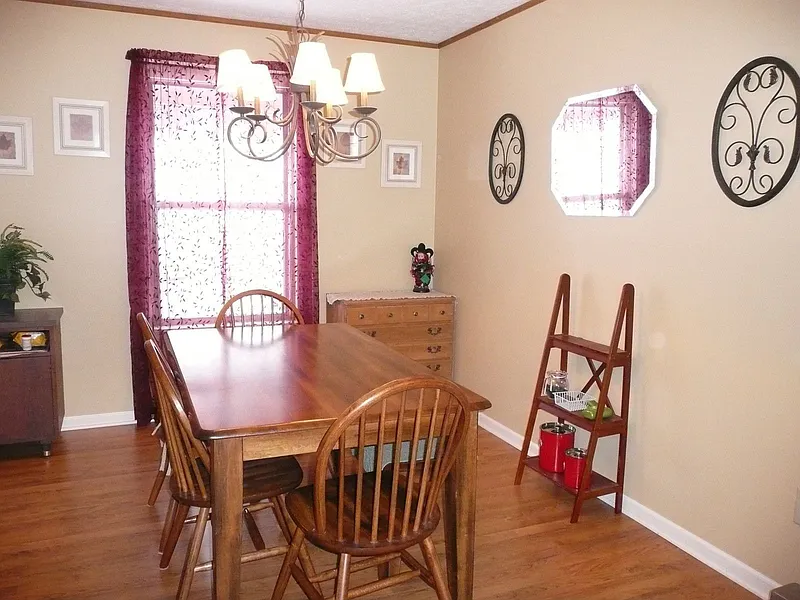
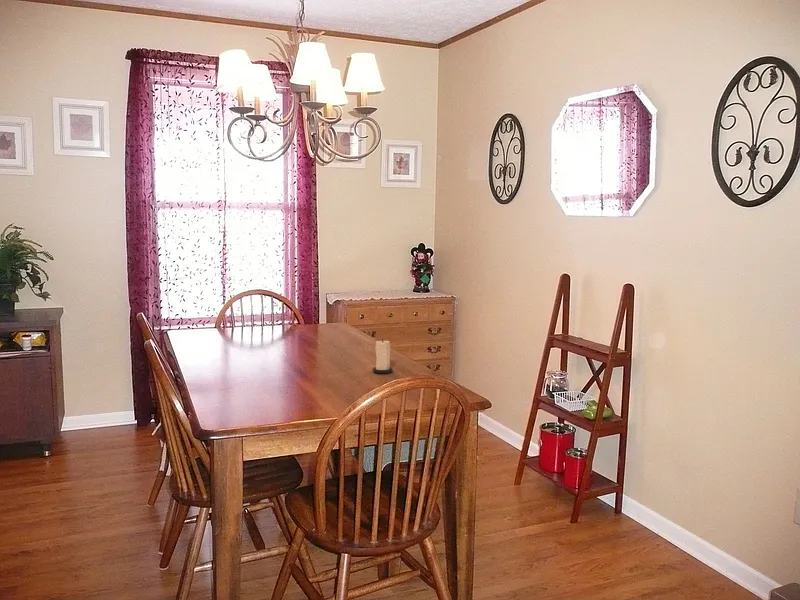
+ candle [372,338,394,374]
